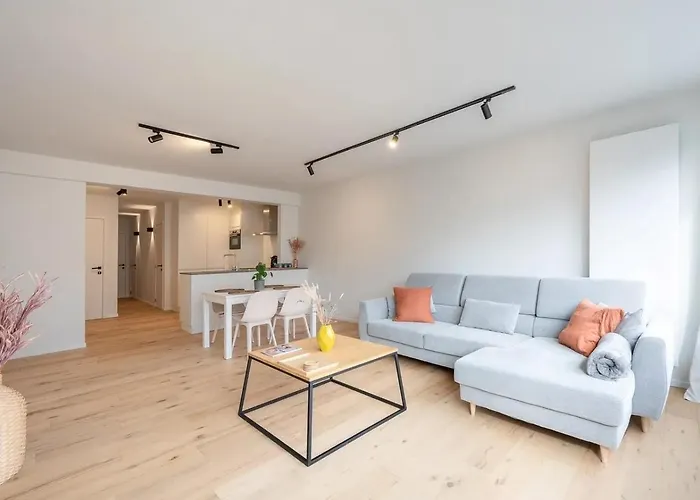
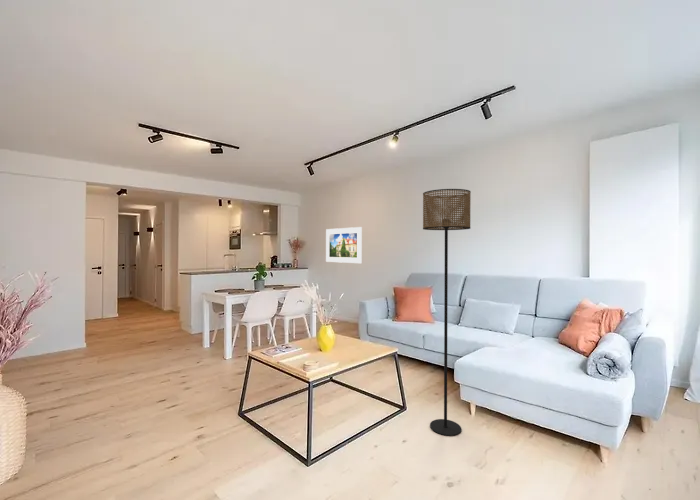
+ floor lamp [422,188,472,437]
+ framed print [325,226,363,264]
